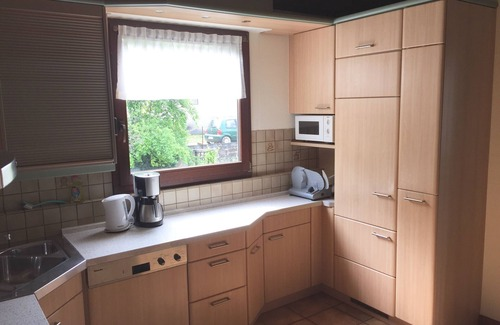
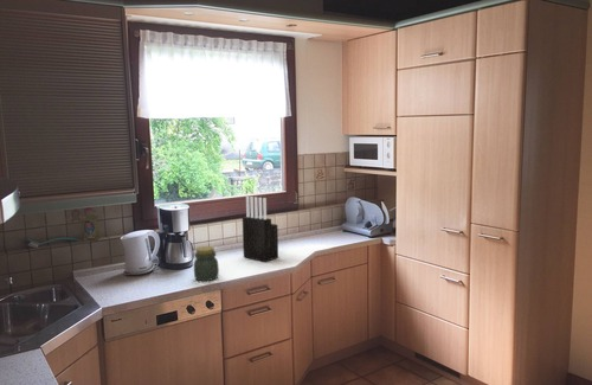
+ knife block [242,195,279,263]
+ jar [193,245,220,282]
